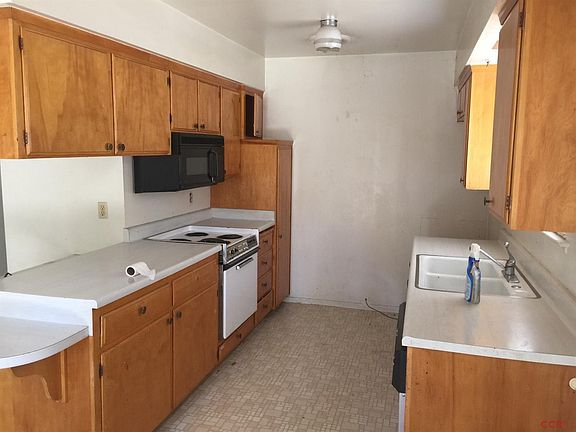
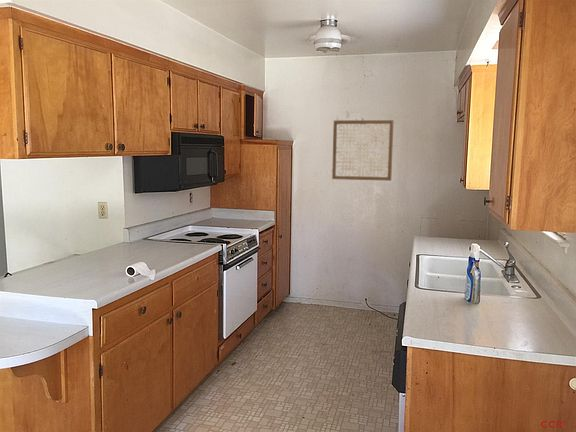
+ wall art [331,117,395,182]
